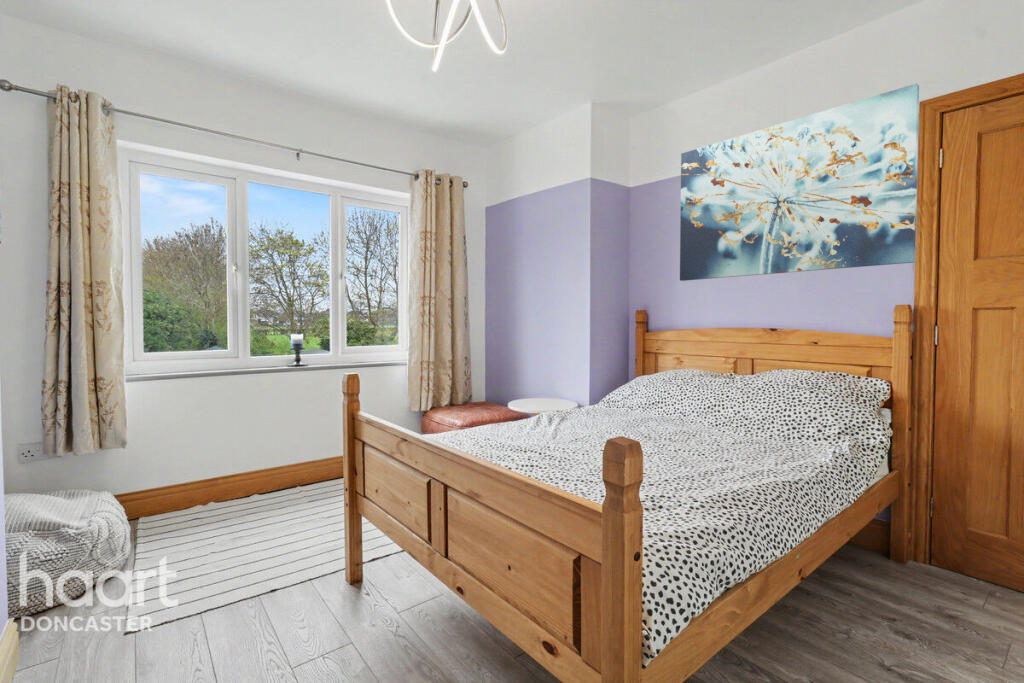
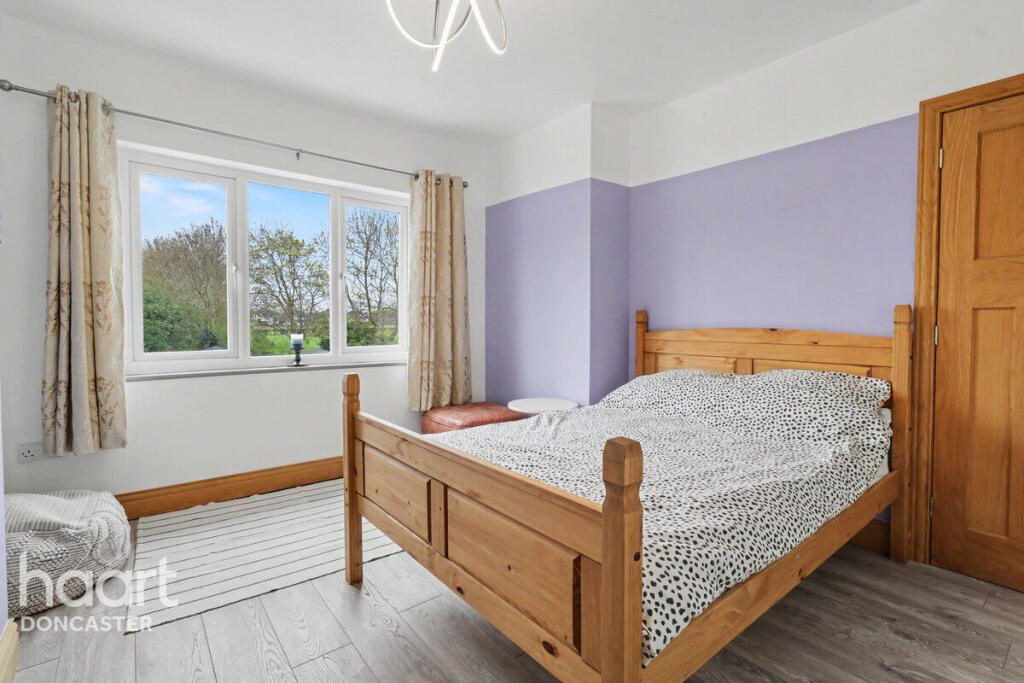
- wall art [679,82,920,282]
